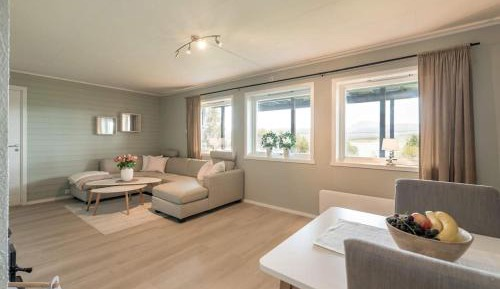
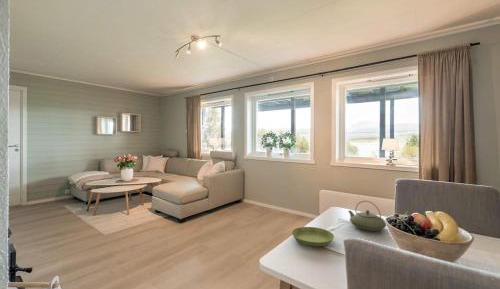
+ saucer [291,226,335,247]
+ teapot [347,200,387,232]
